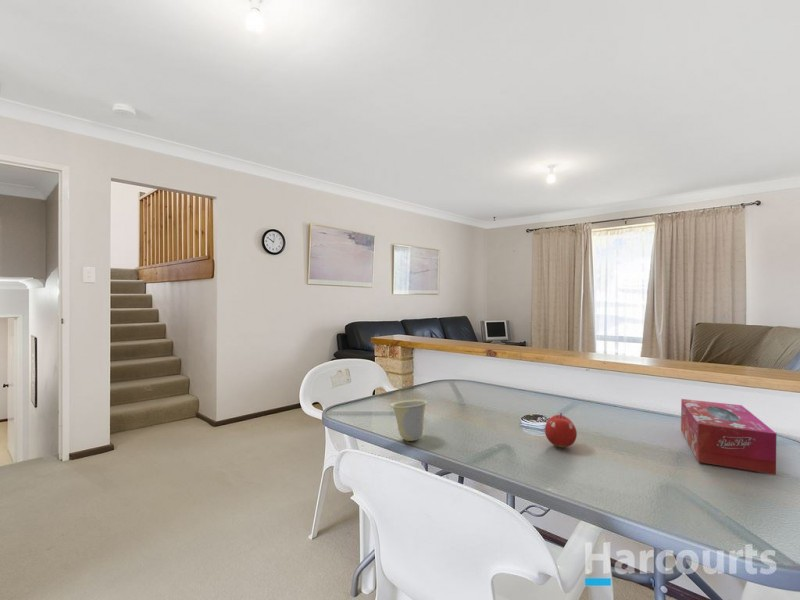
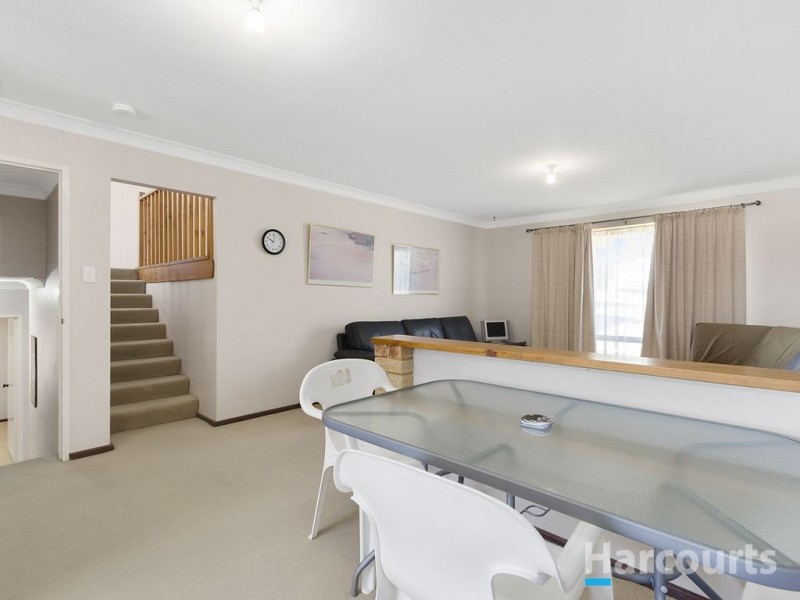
- cup [389,399,429,442]
- tissue box [680,398,777,476]
- fruit [544,412,578,448]
